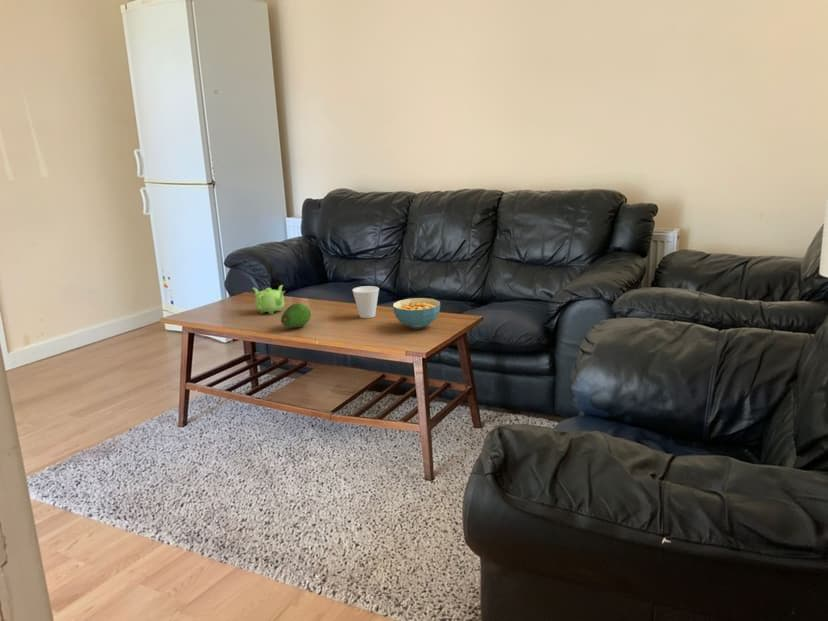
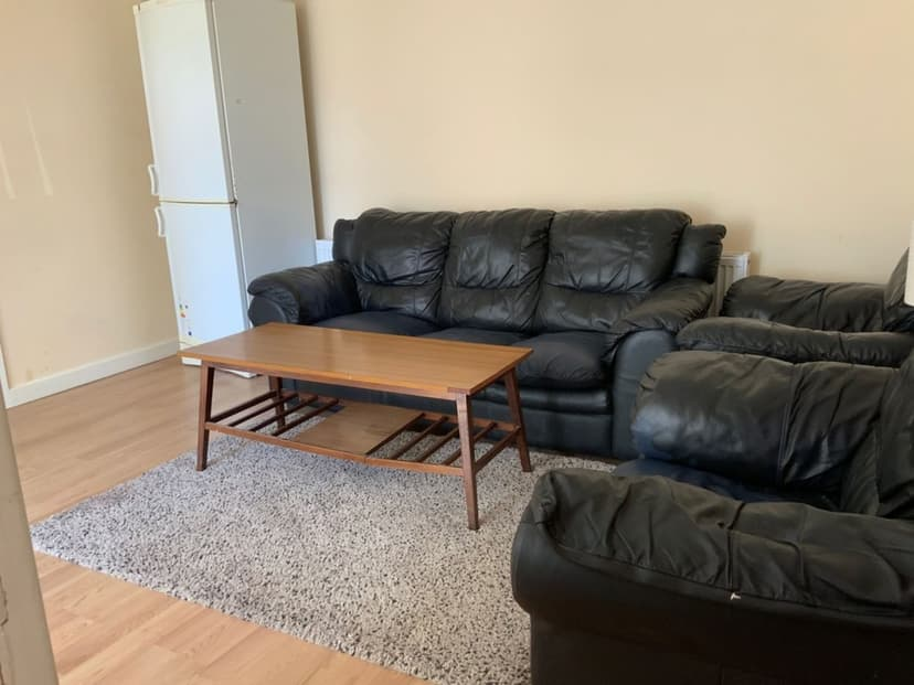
- teapot [252,284,286,315]
- cup [351,285,380,319]
- fruit [280,302,312,329]
- cereal bowl [392,297,441,330]
